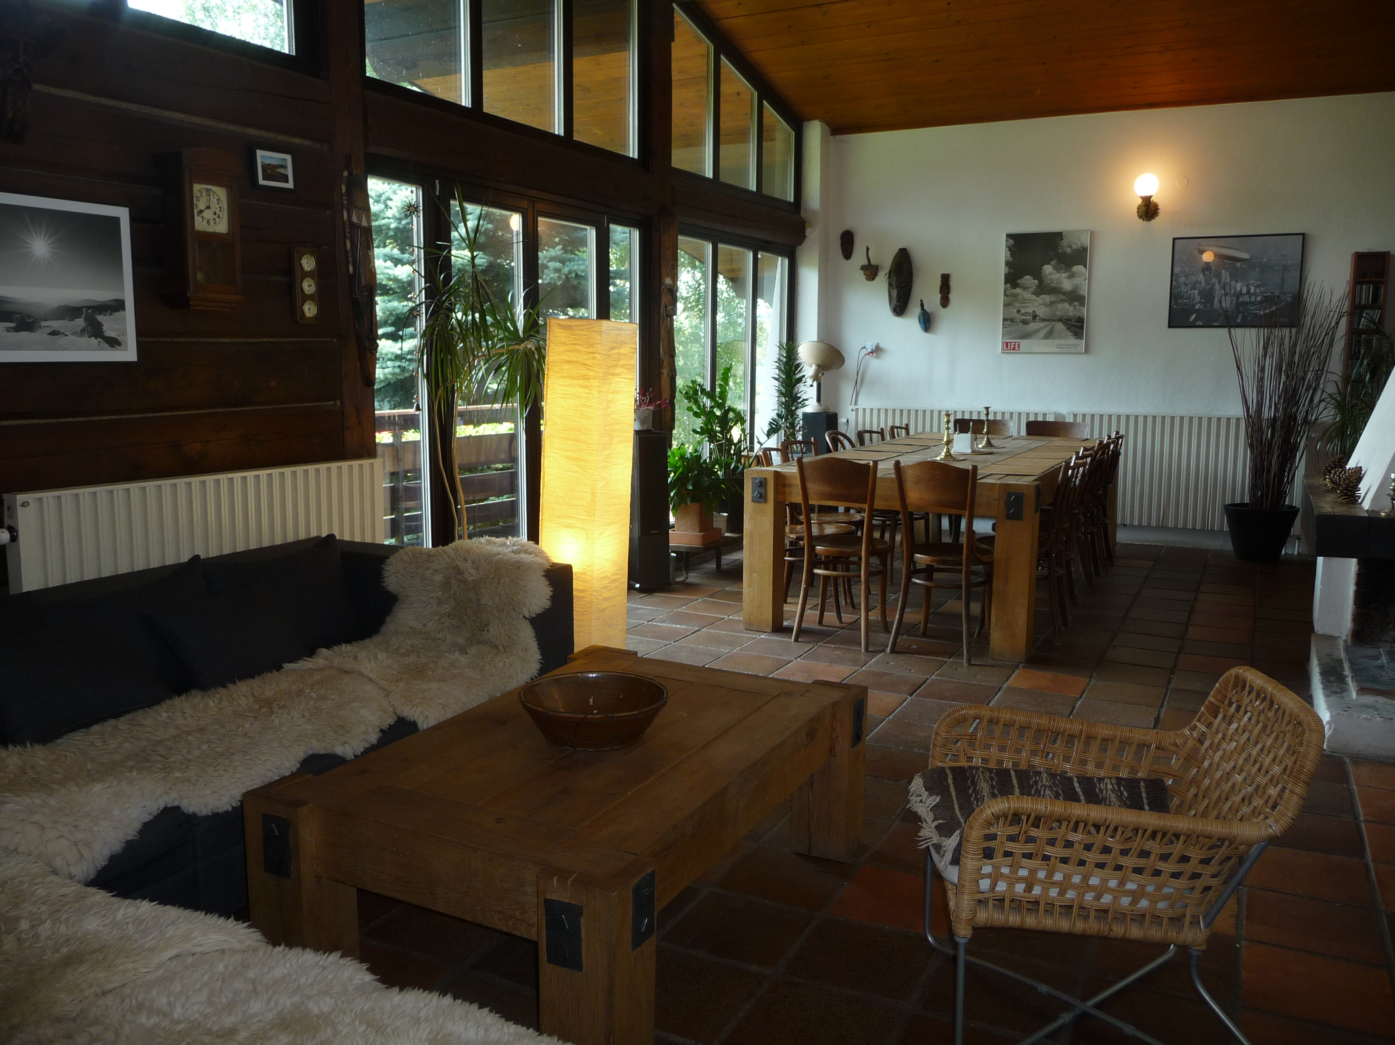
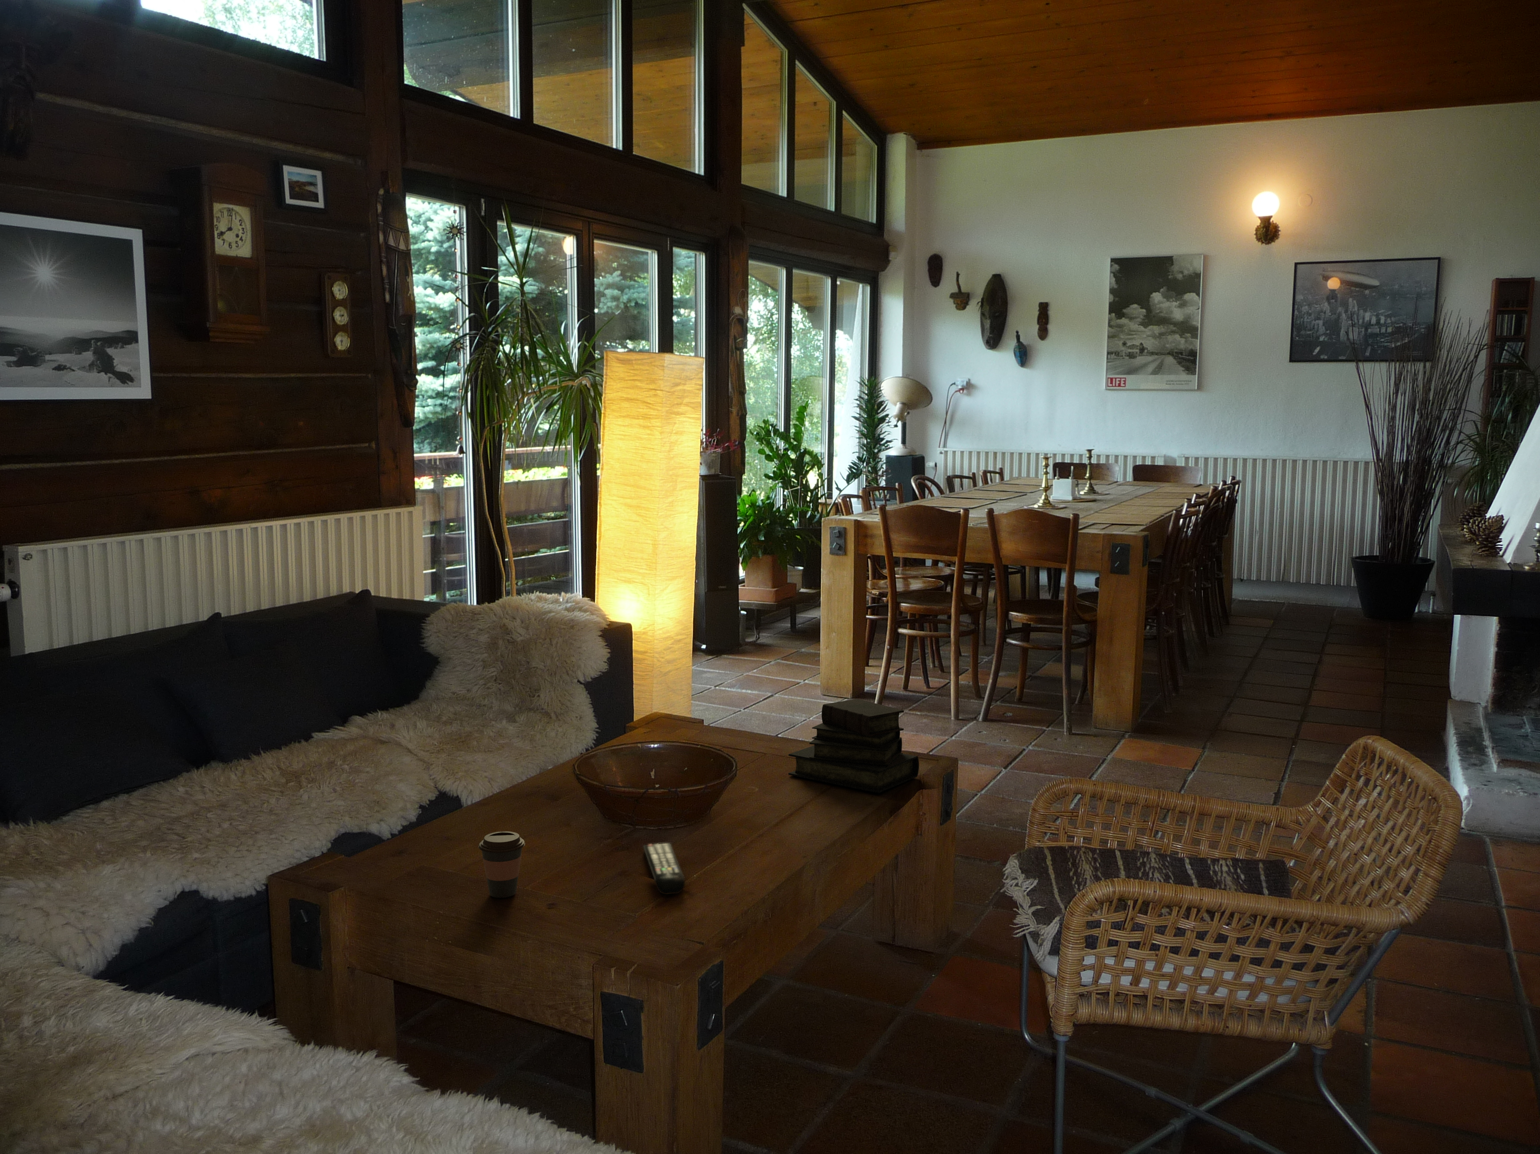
+ coffee cup [478,830,525,898]
+ diary [788,698,919,793]
+ remote control [643,842,685,895]
